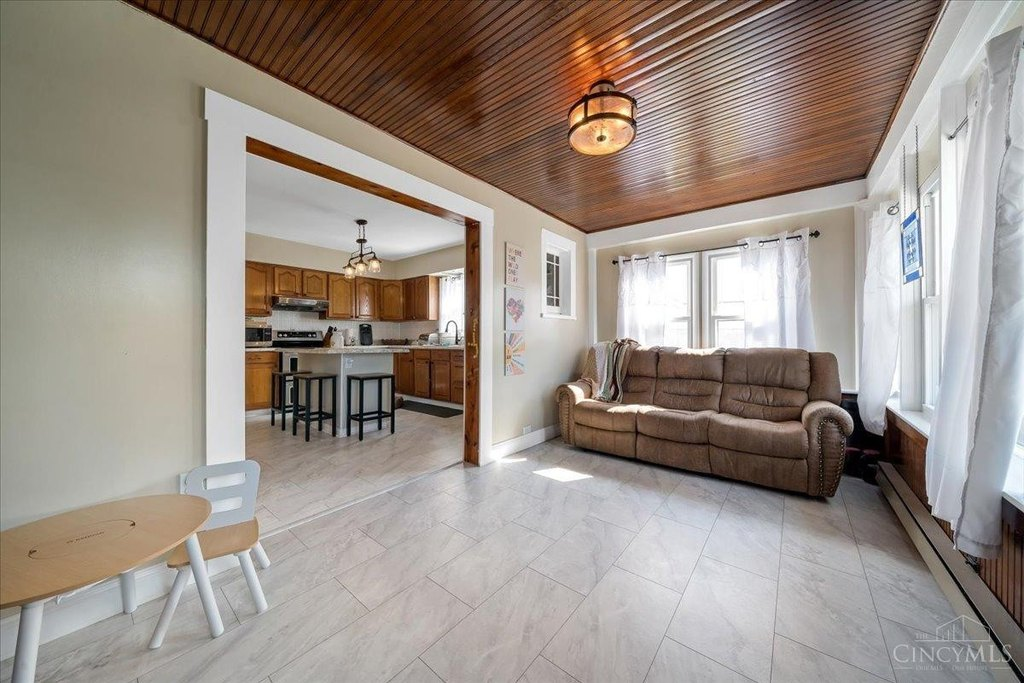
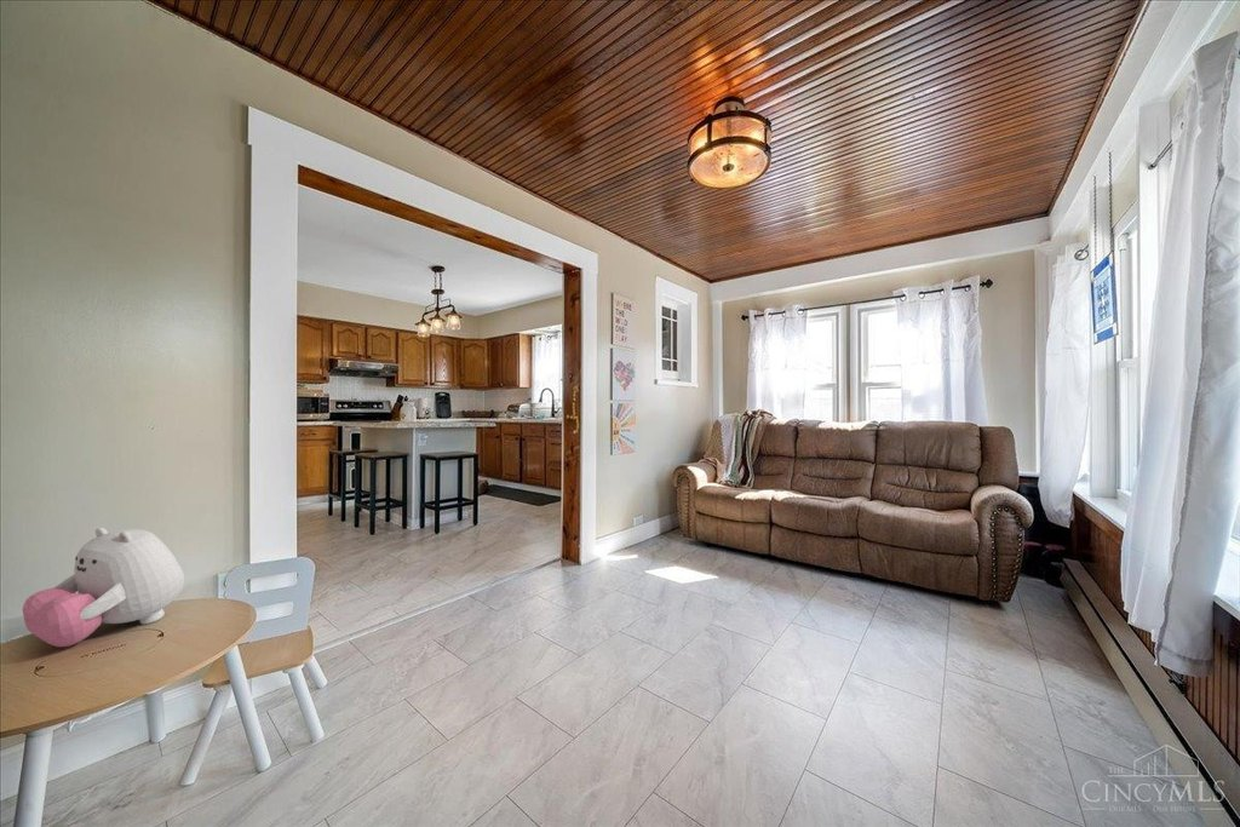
+ plush toy [22,527,185,648]
